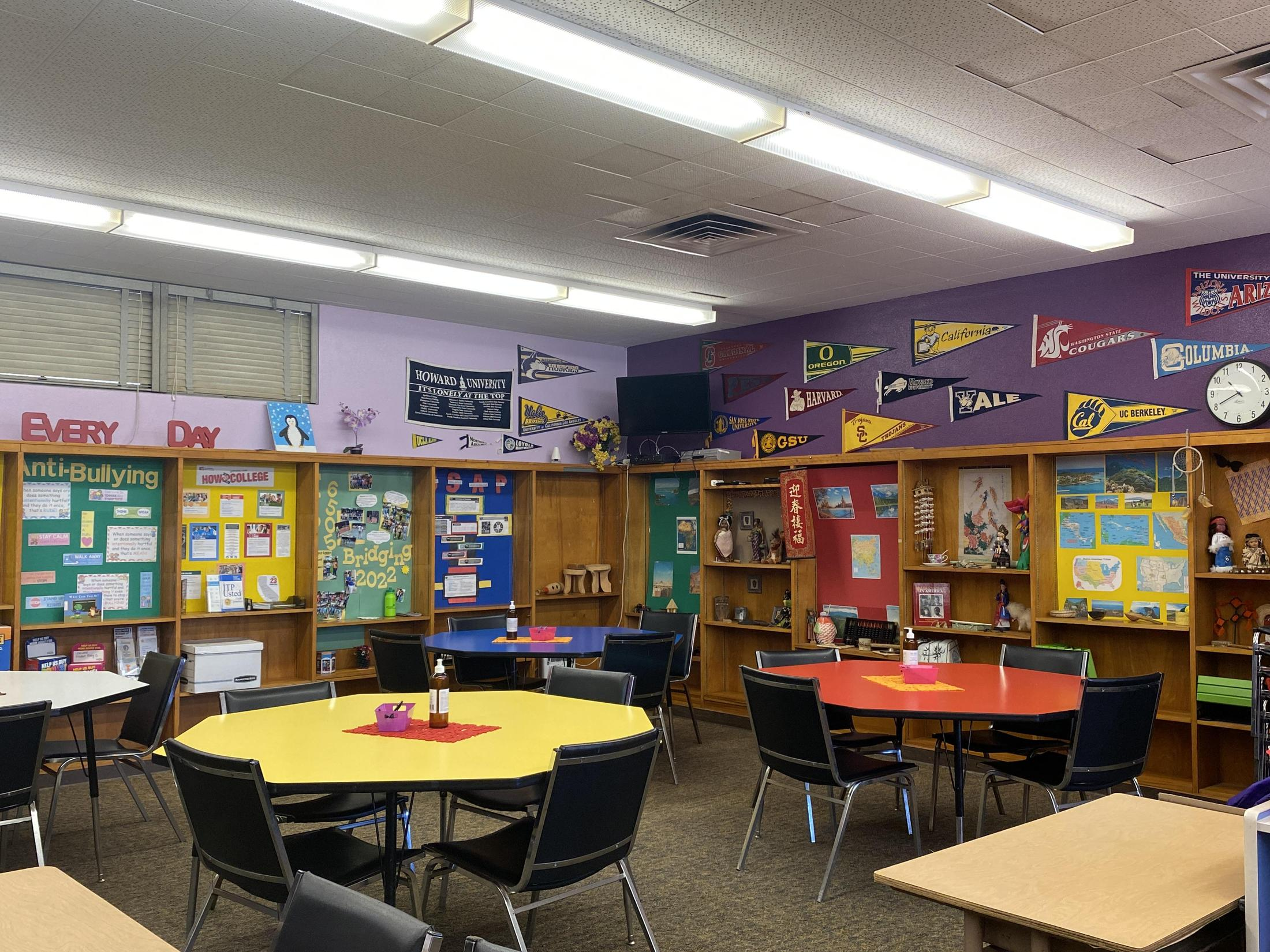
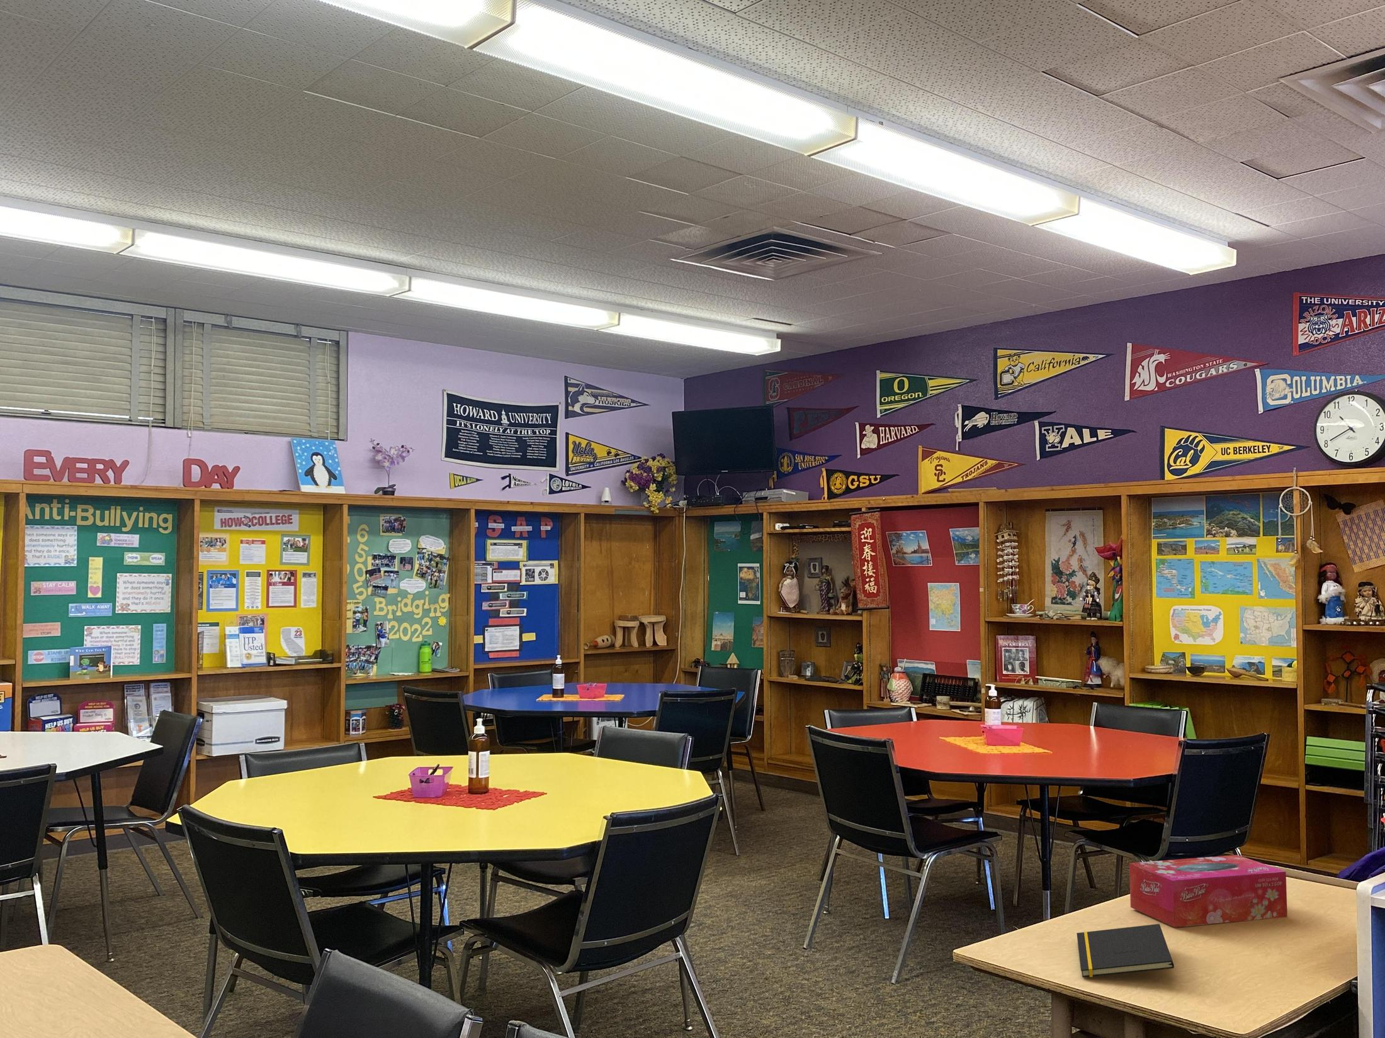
+ tissue box [1129,855,1288,928]
+ notepad [1076,924,1175,978]
